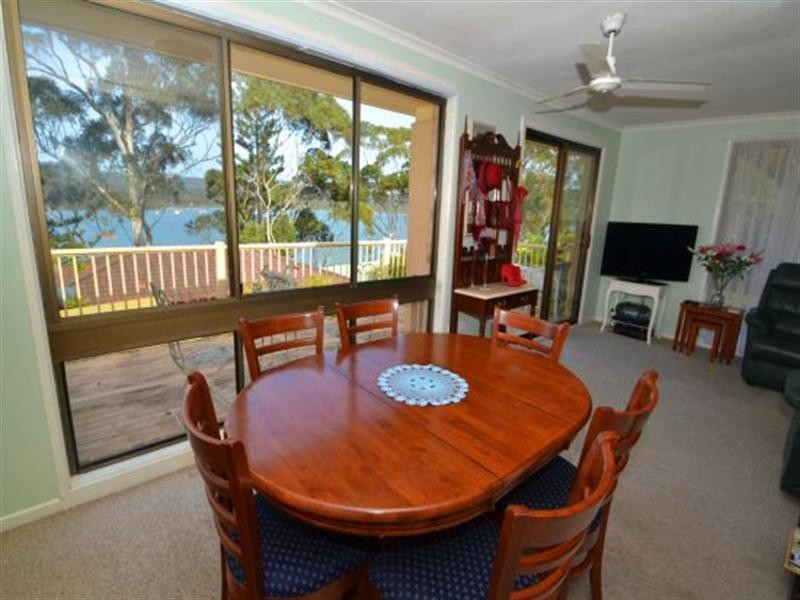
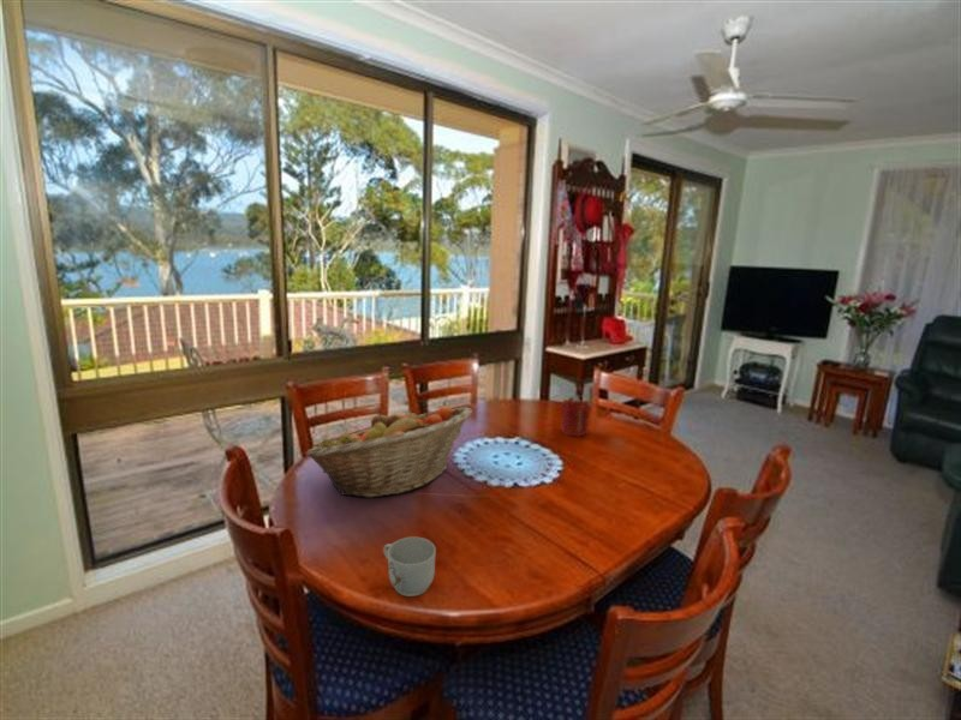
+ fruit basket [304,406,473,498]
+ candle [560,394,591,438]
+ mug [382,535,437,598]
